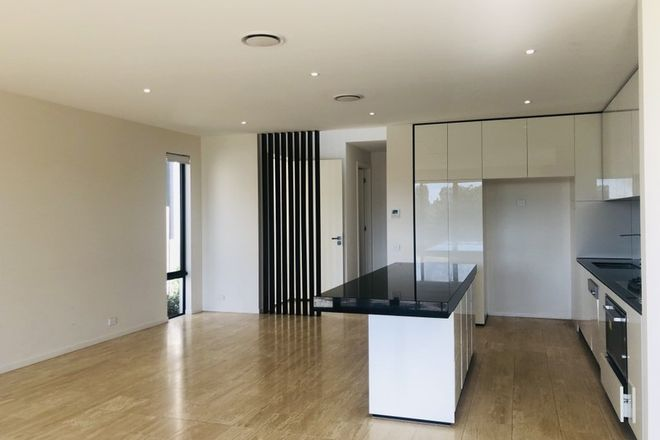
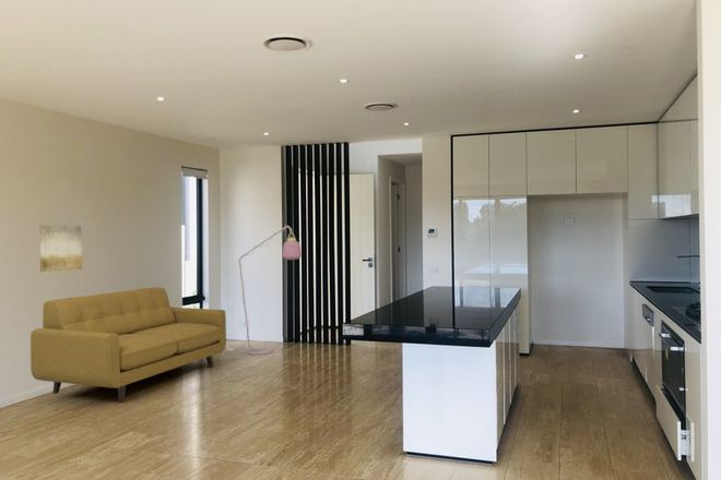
+ wall art [38,224,83,273]
+ floor lamp [235,225,303,356]
+ sofa [29,286,227,403]
